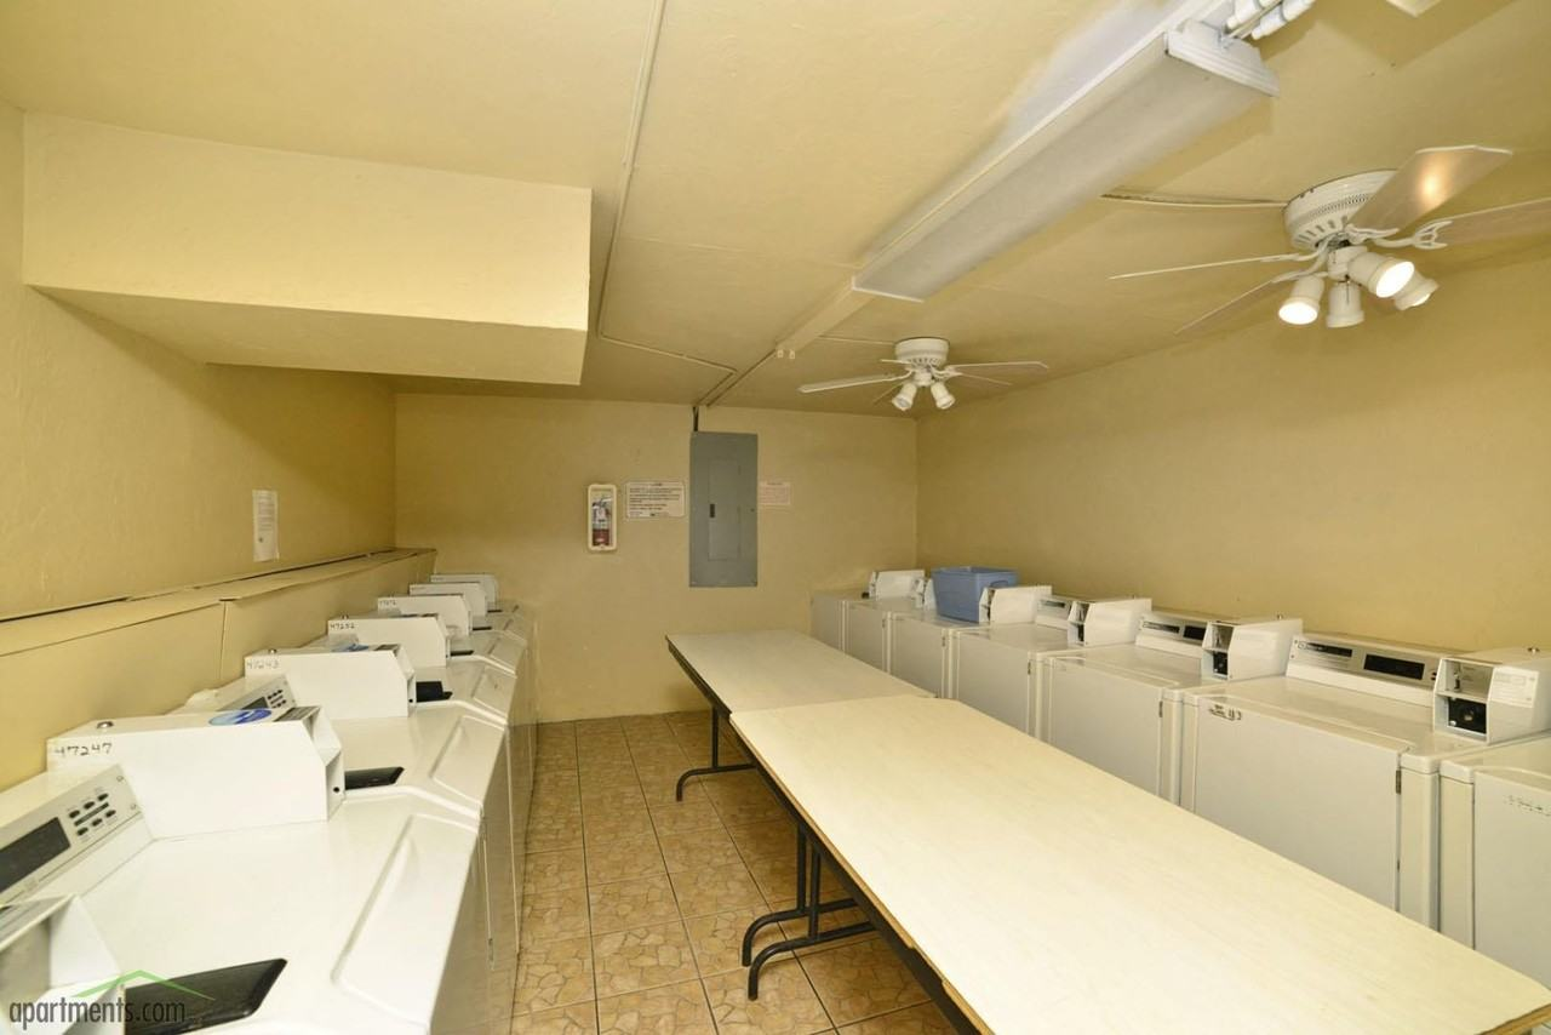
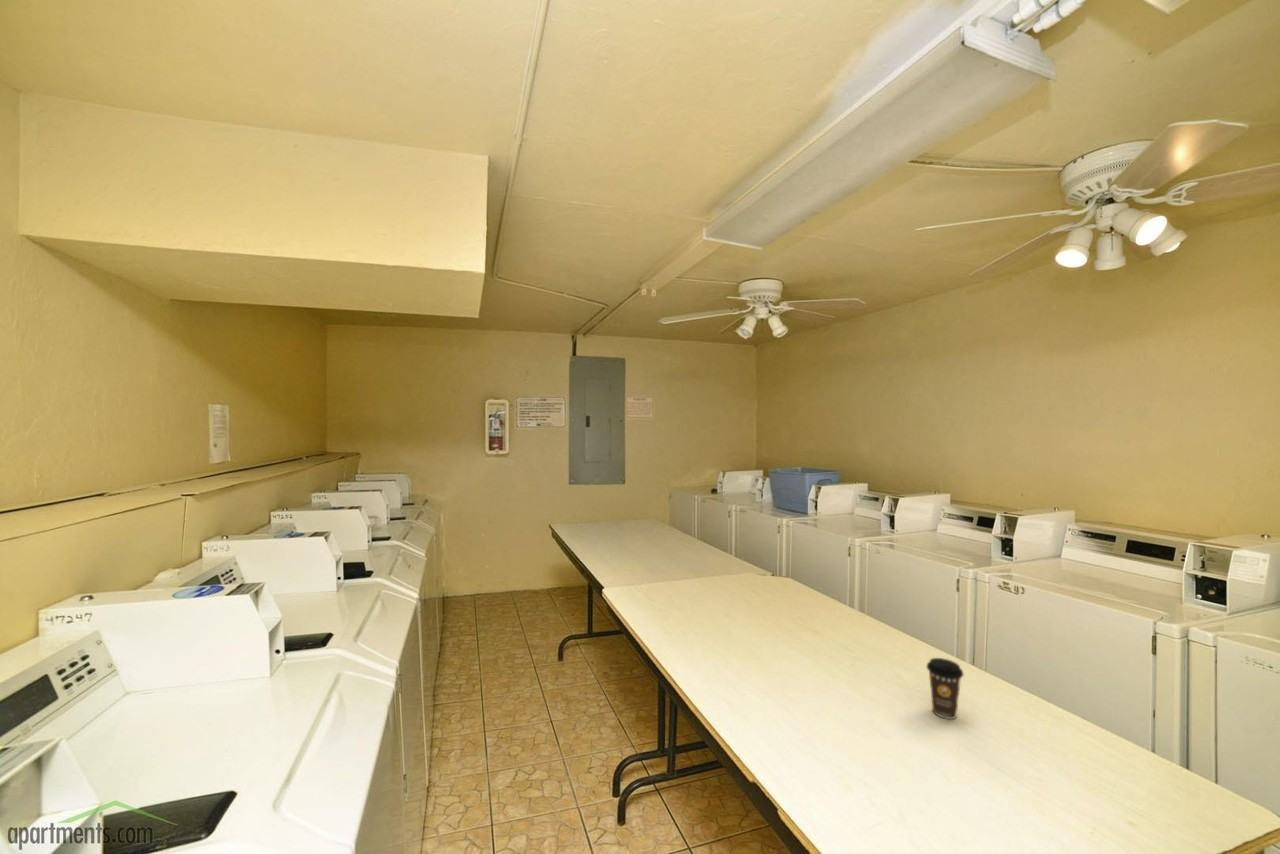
+ coffee cup [925,657,964,720]
